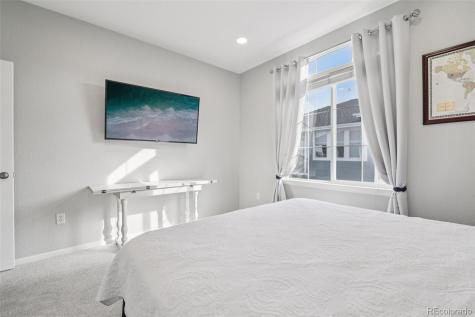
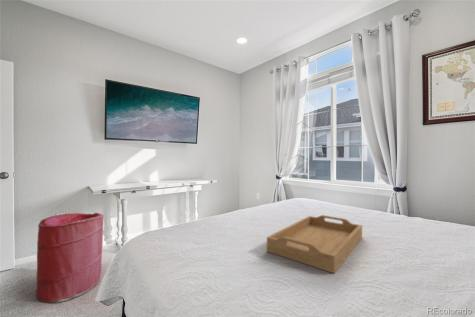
+ laundry hamper [35,212,104,304]
+ serving tray [266,214,363,274]
